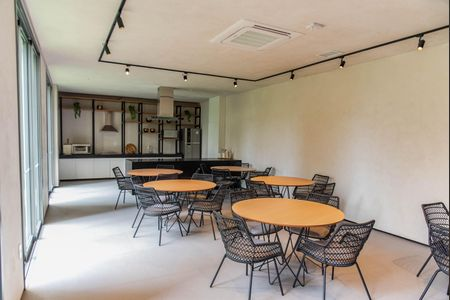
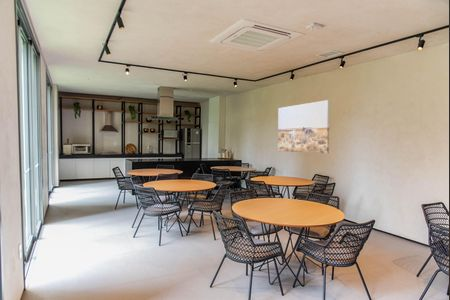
+ wall art [277,99,331,154]
